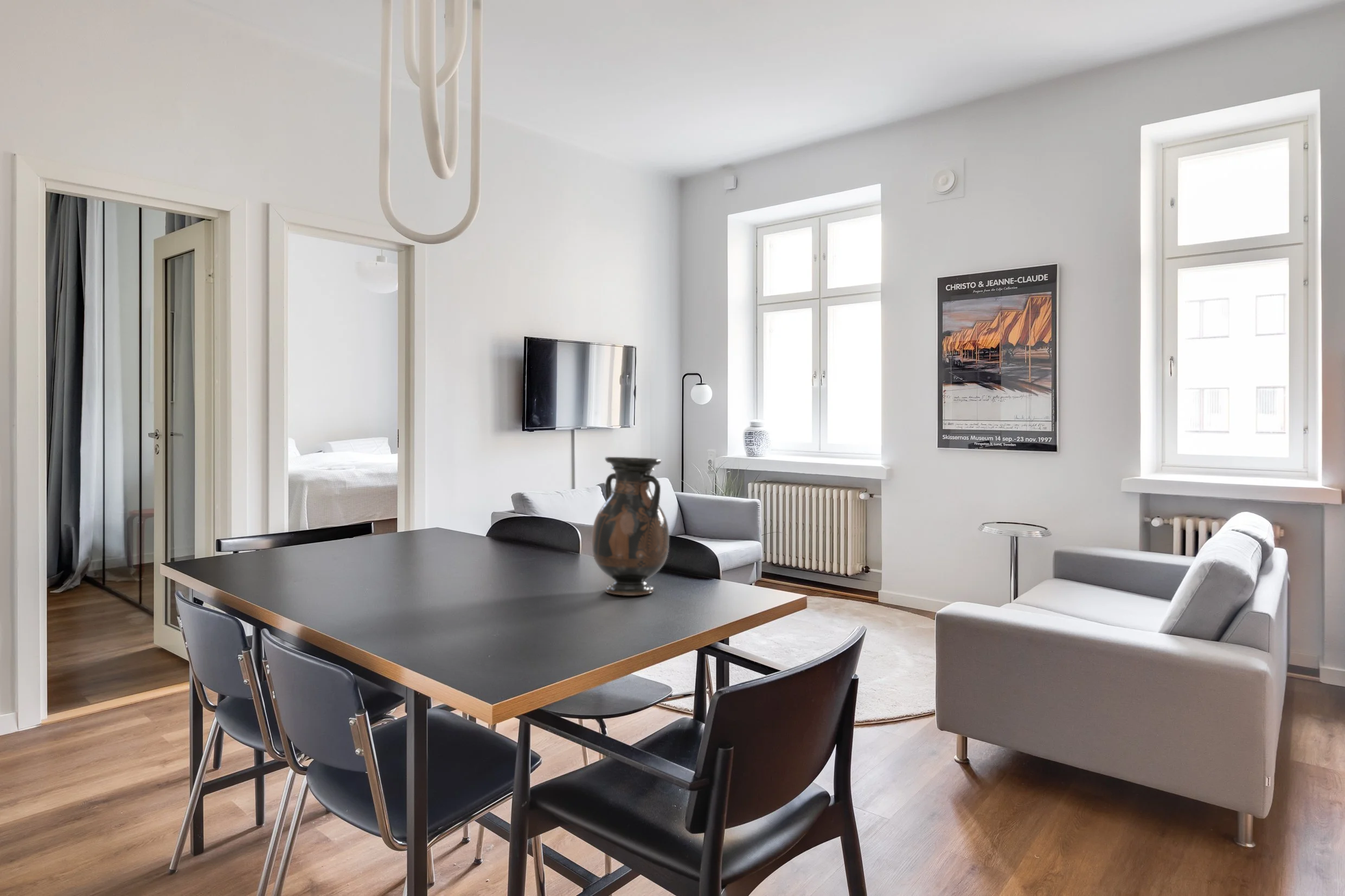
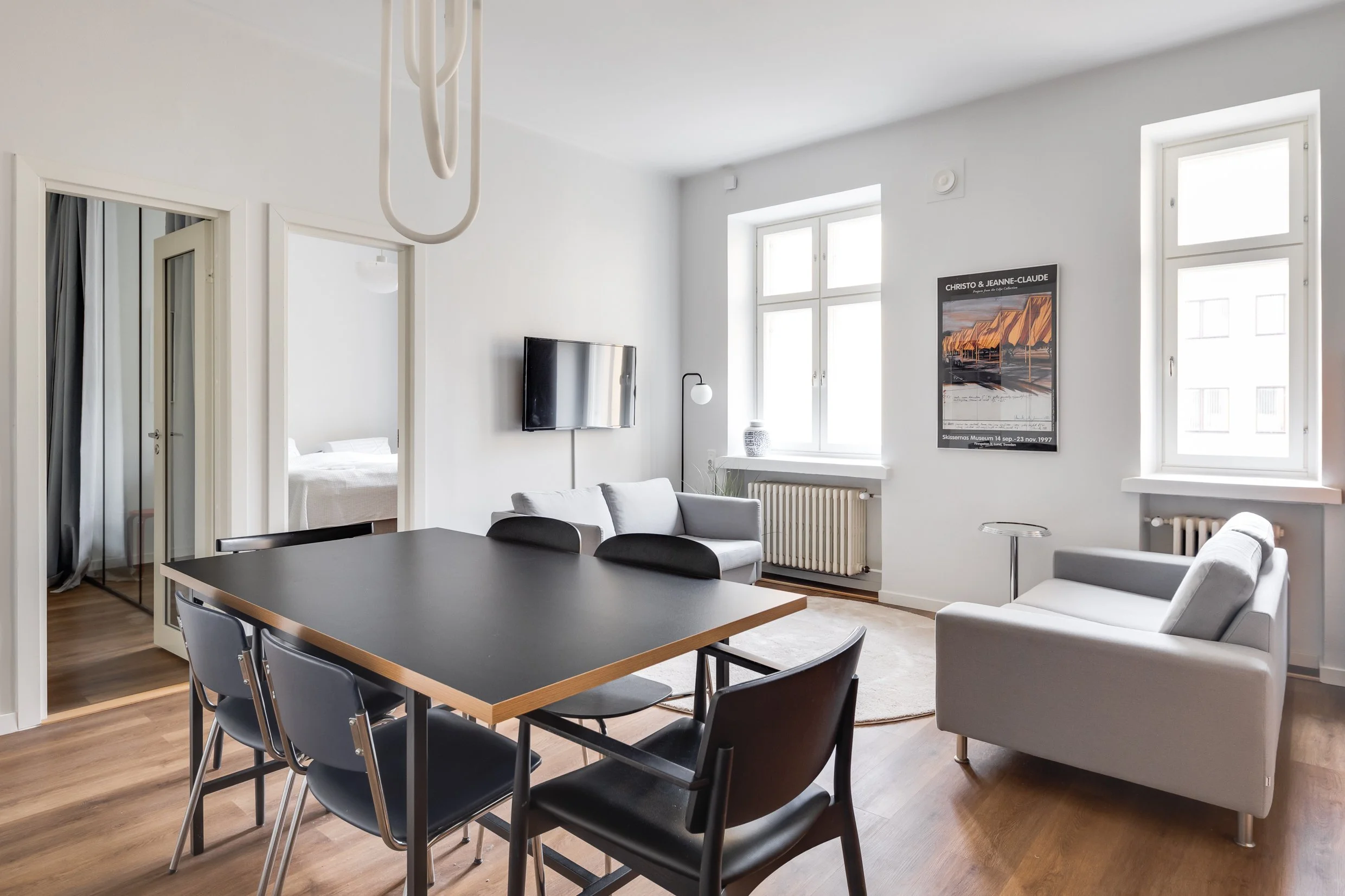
- vase [591,456,670,596]
